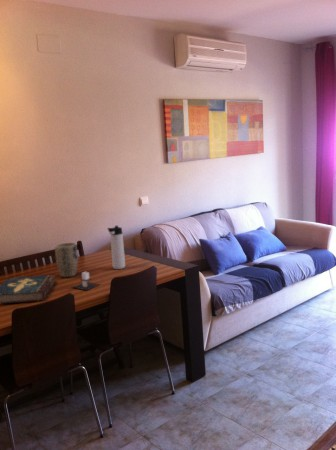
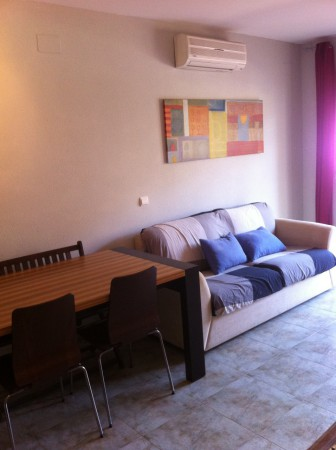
- thermos bottle [106,225,126,270]
- plant pot [54,242,79,278]
- book [0,274,57,305]
- architectural model [71,271,102,291]
